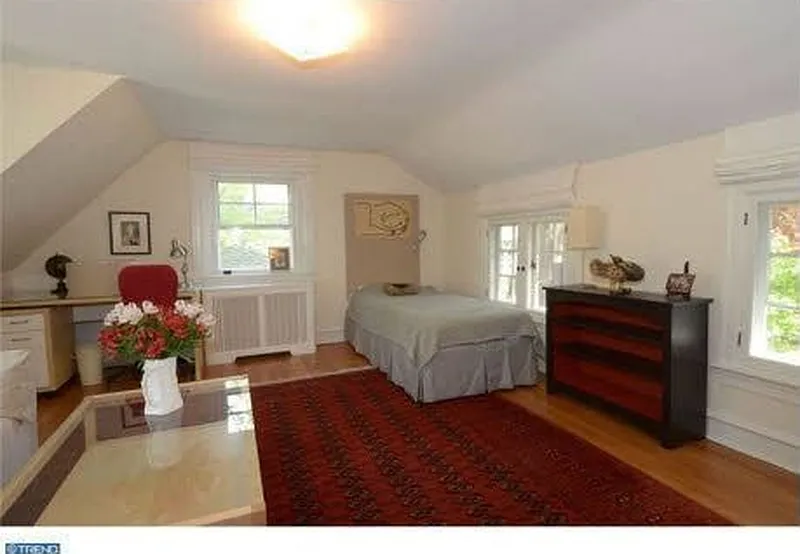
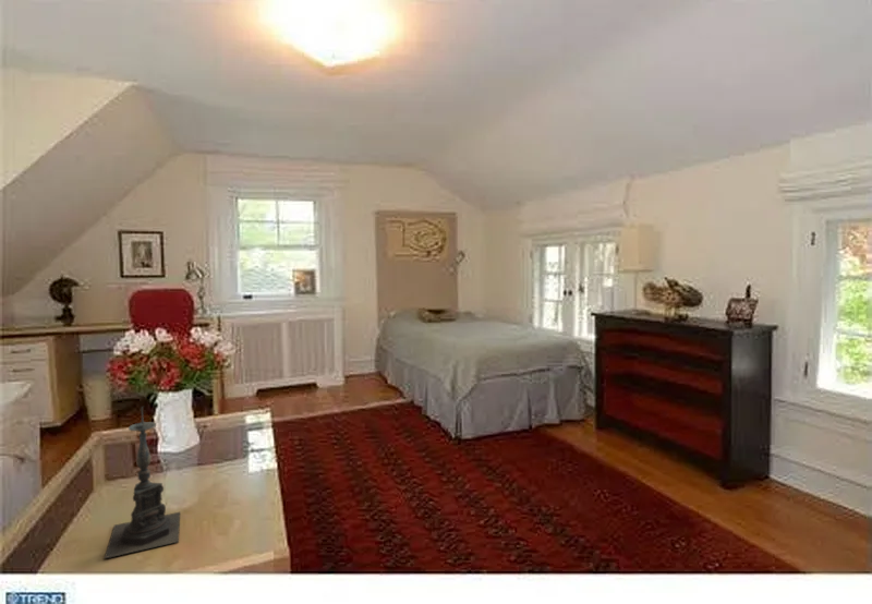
+ candle holder [104,406,181,559]
